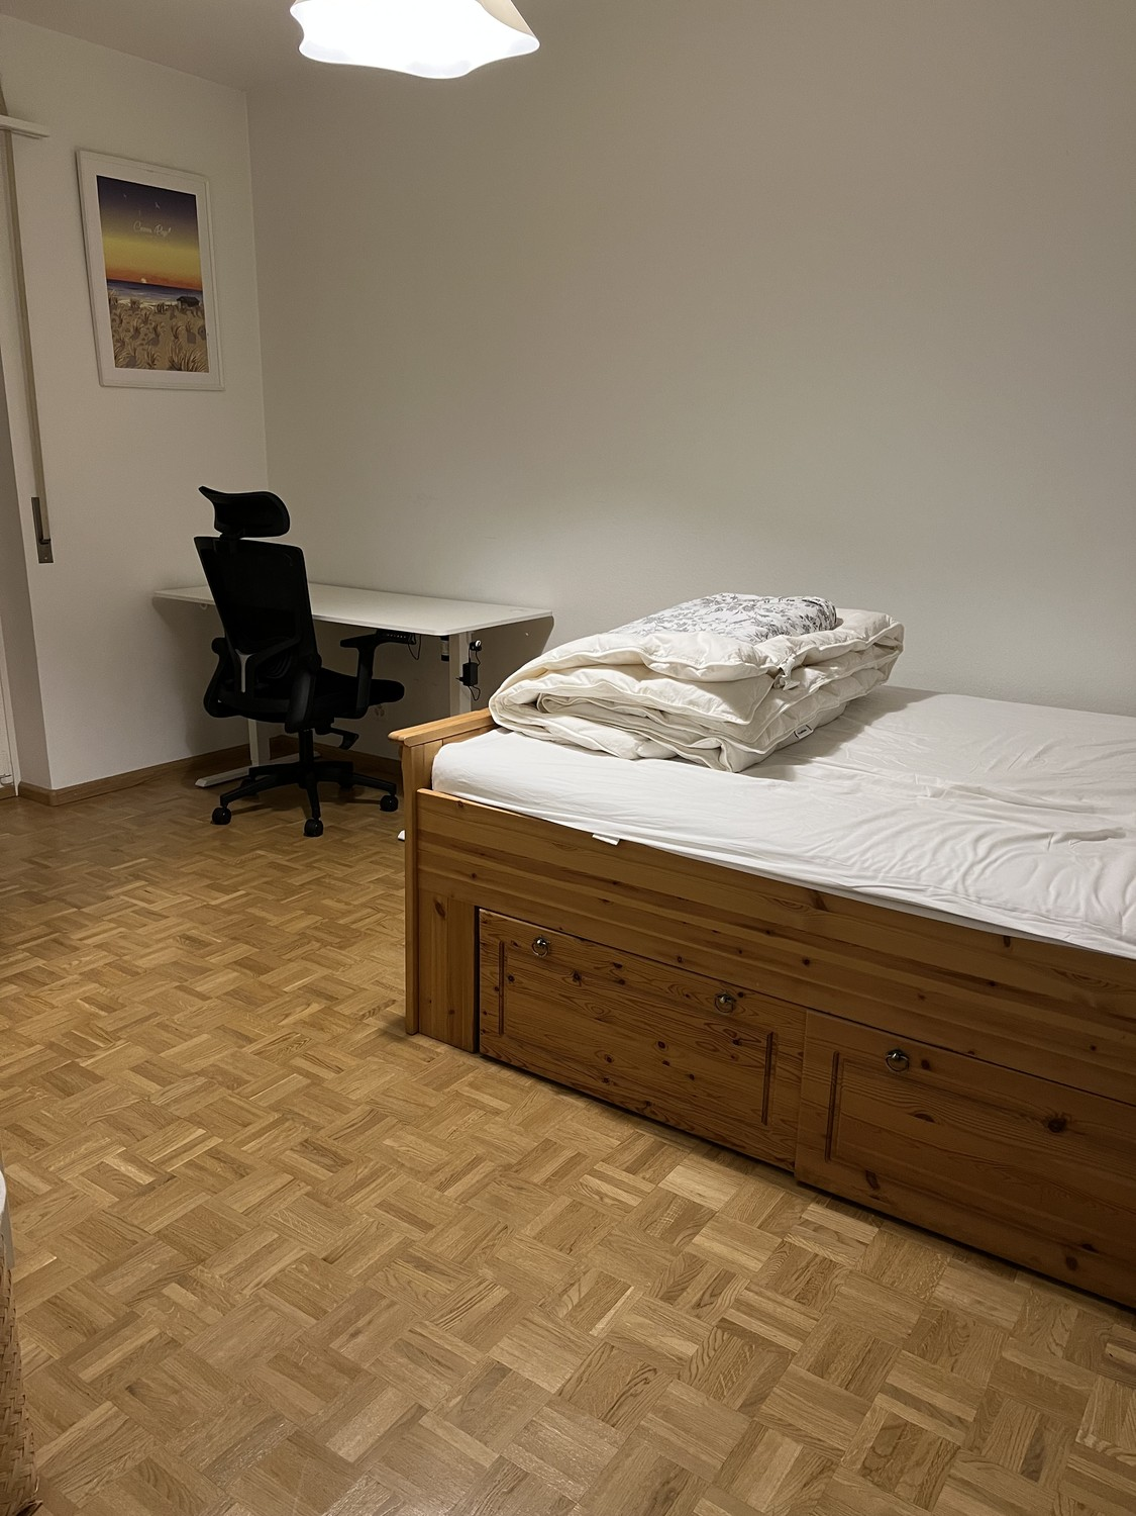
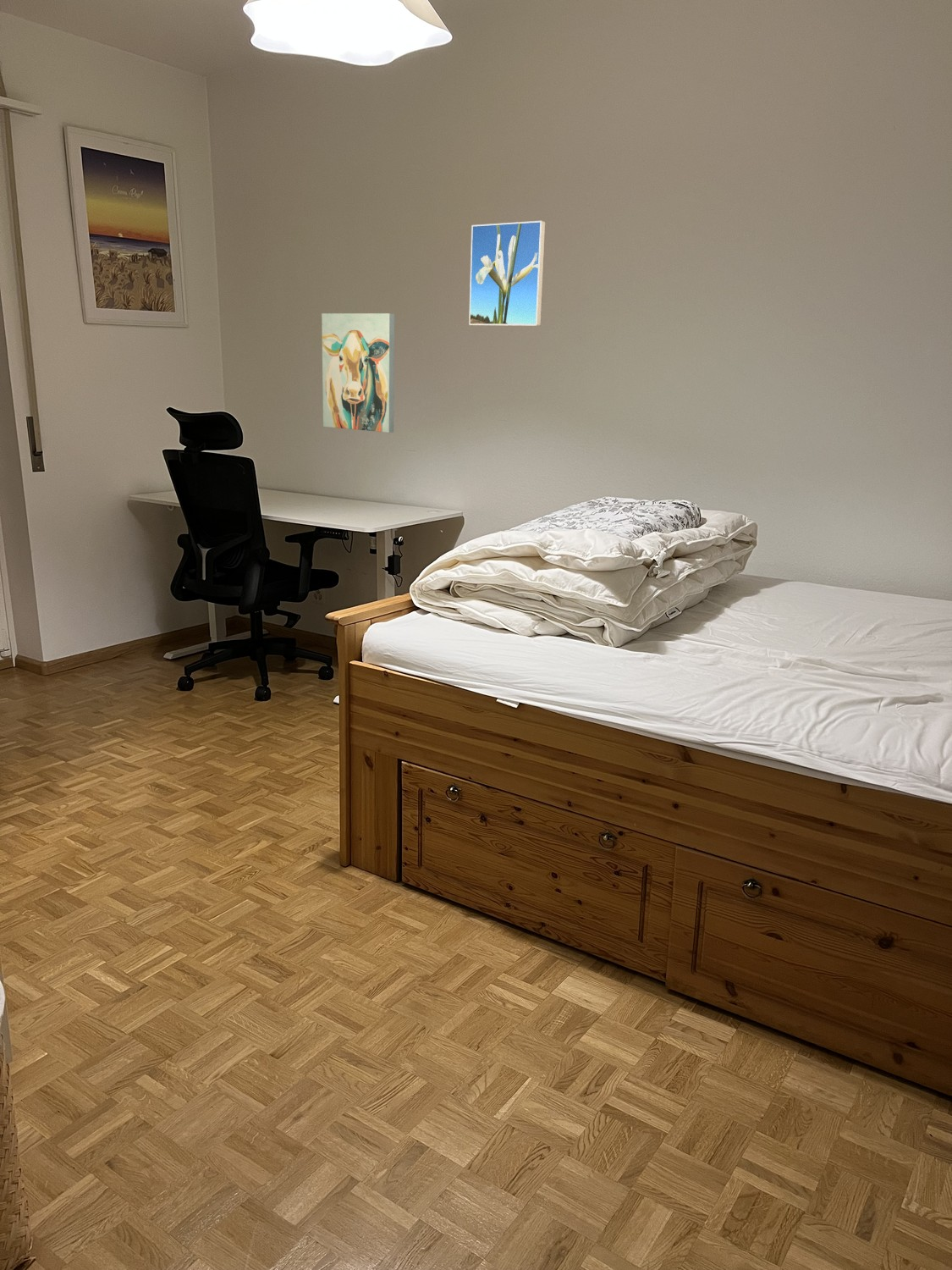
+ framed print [468,220,547,327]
+ wall art [321,312,395,433]
